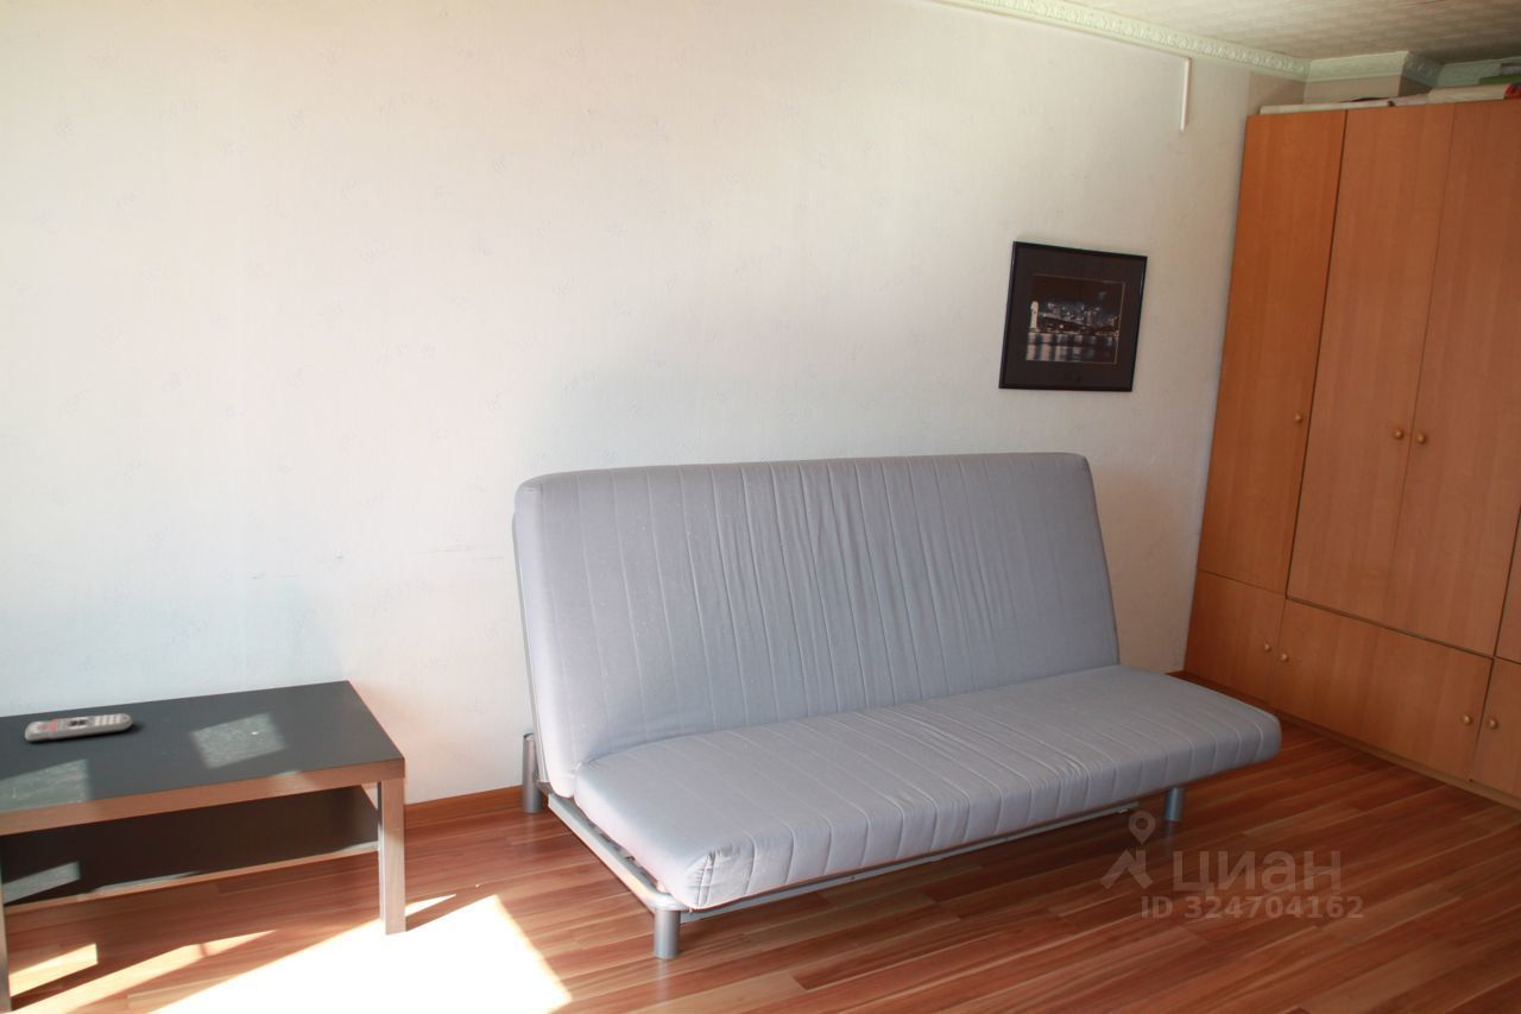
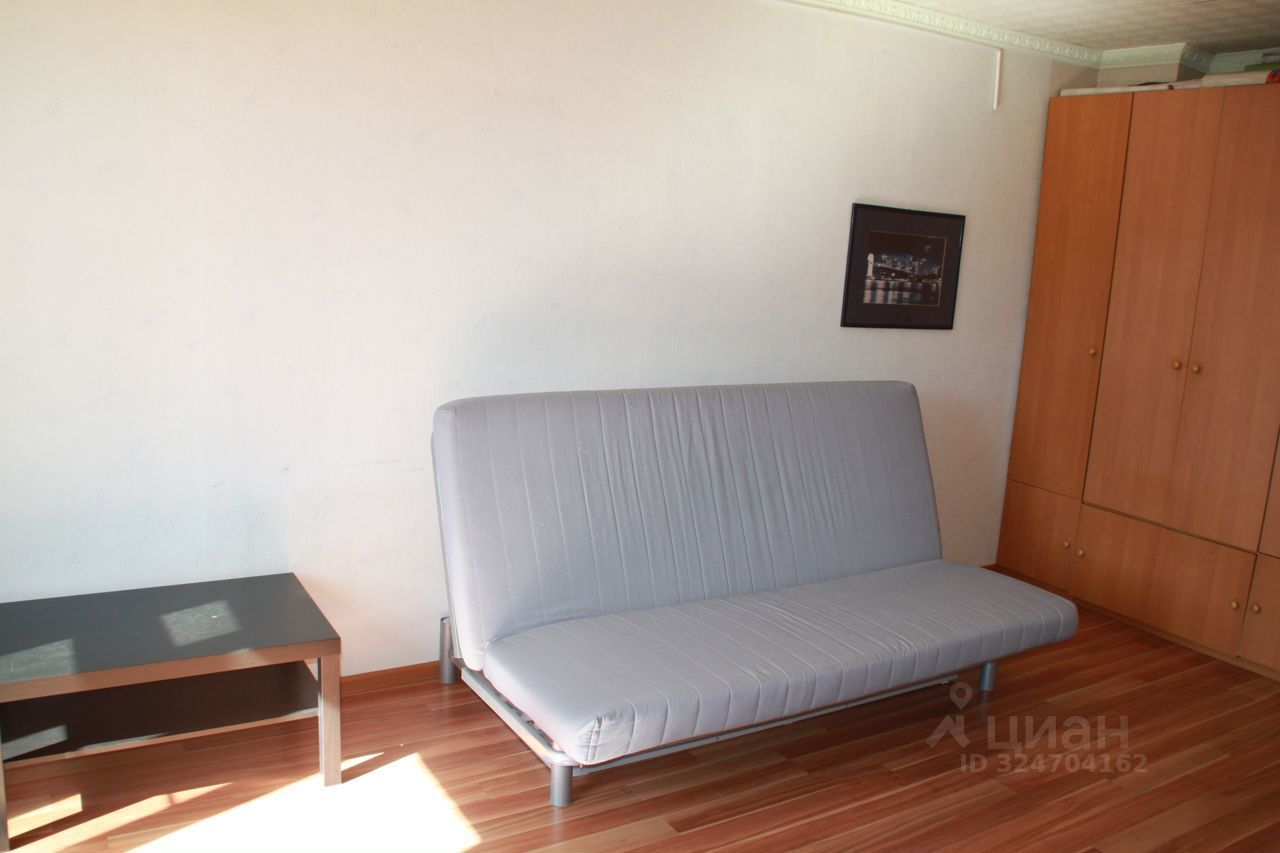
- remote control [24,712,134,743]
